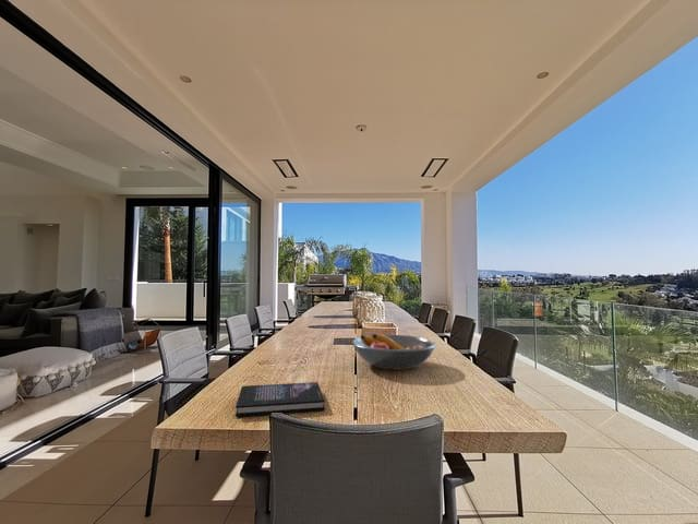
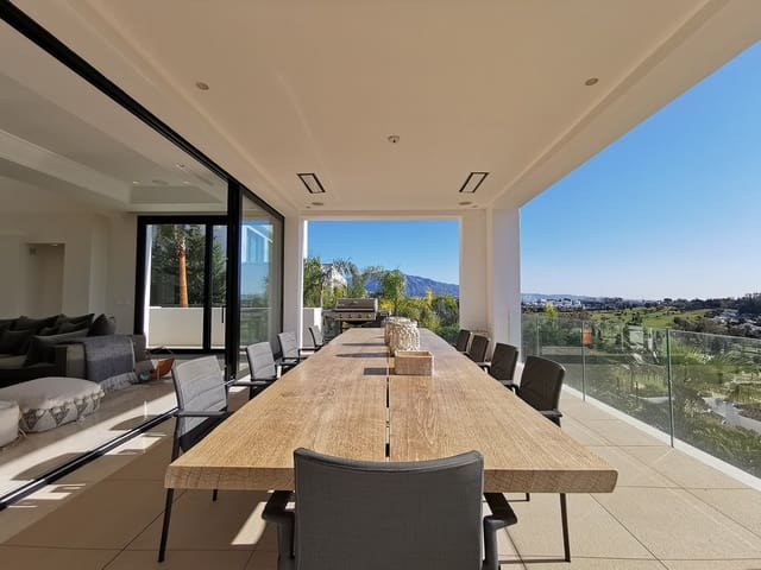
- book [234,381,326,418]
- fruit bowl [351,333,437,370]
